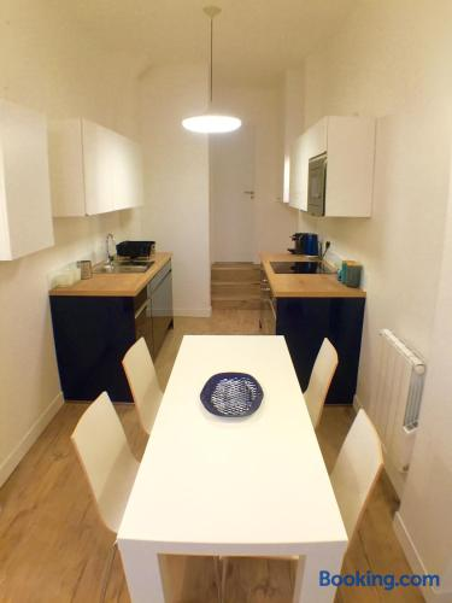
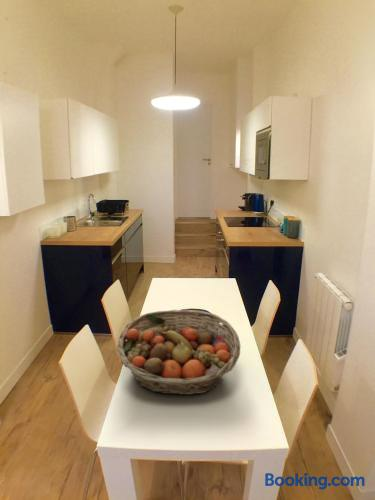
+ fruit basket [116,309,241,396]
